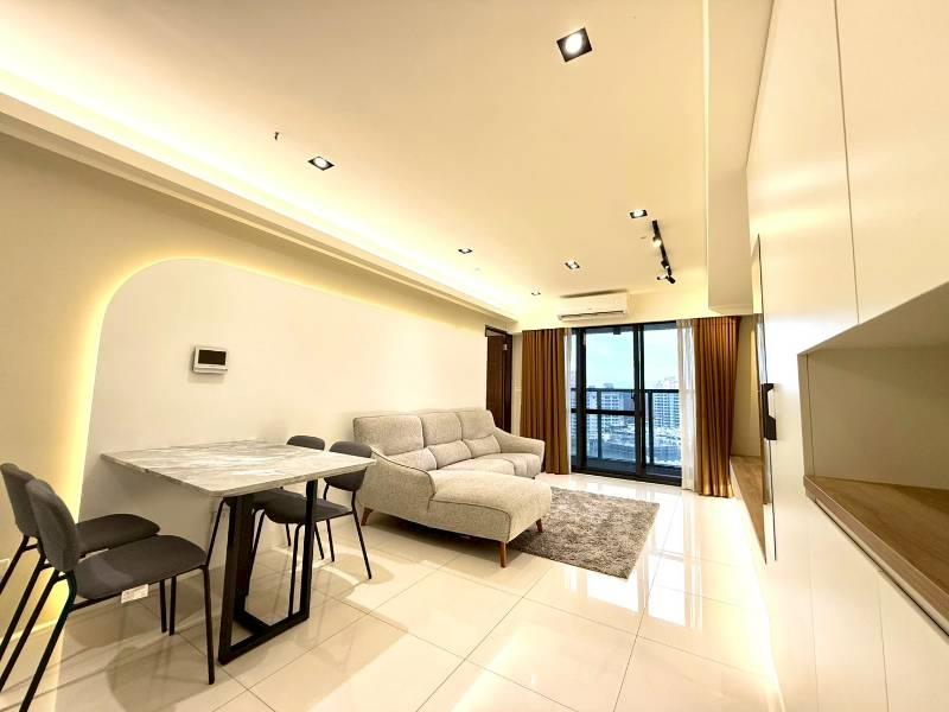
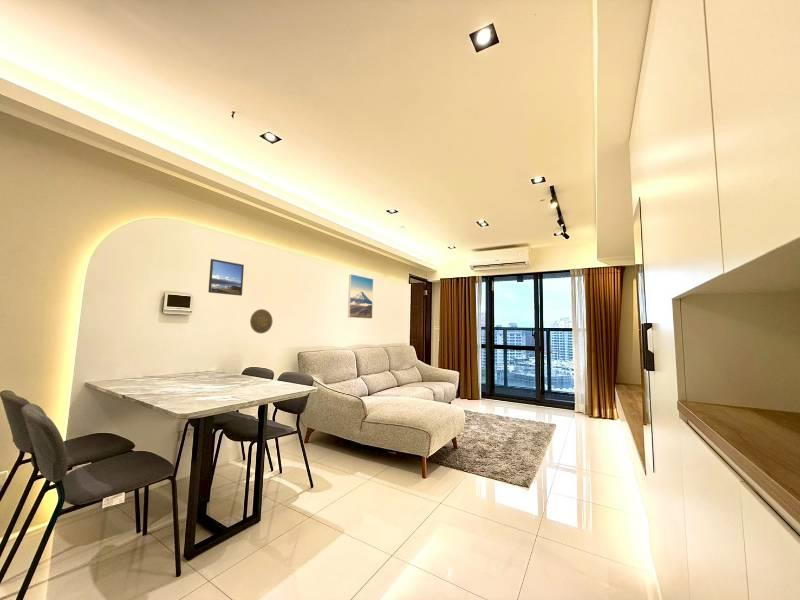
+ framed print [207,258,245,296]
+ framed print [347,273,374,320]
+ decorative plate [249,308,273,334]
